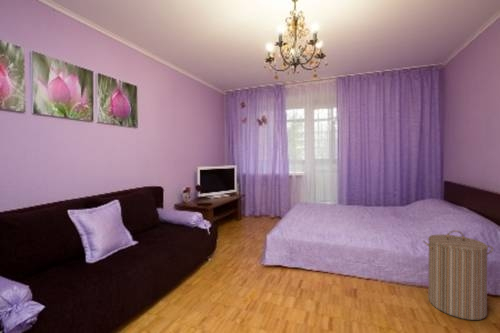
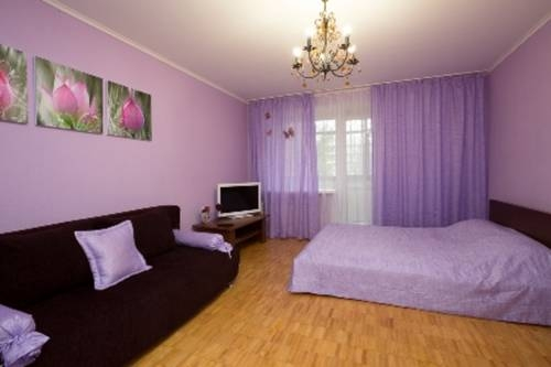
- laundry hamper [422,230,494,321]
